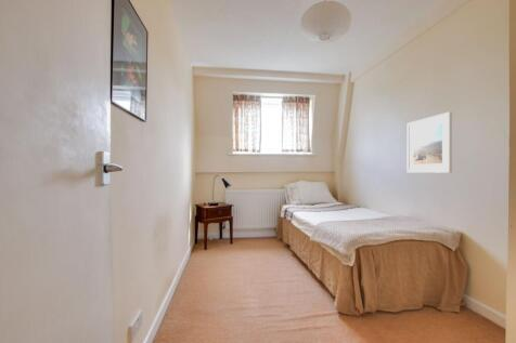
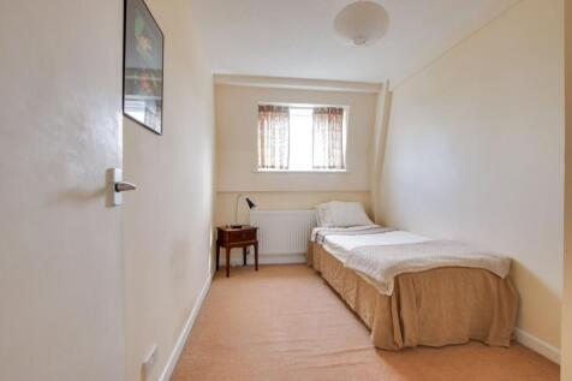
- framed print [407,110,453,174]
